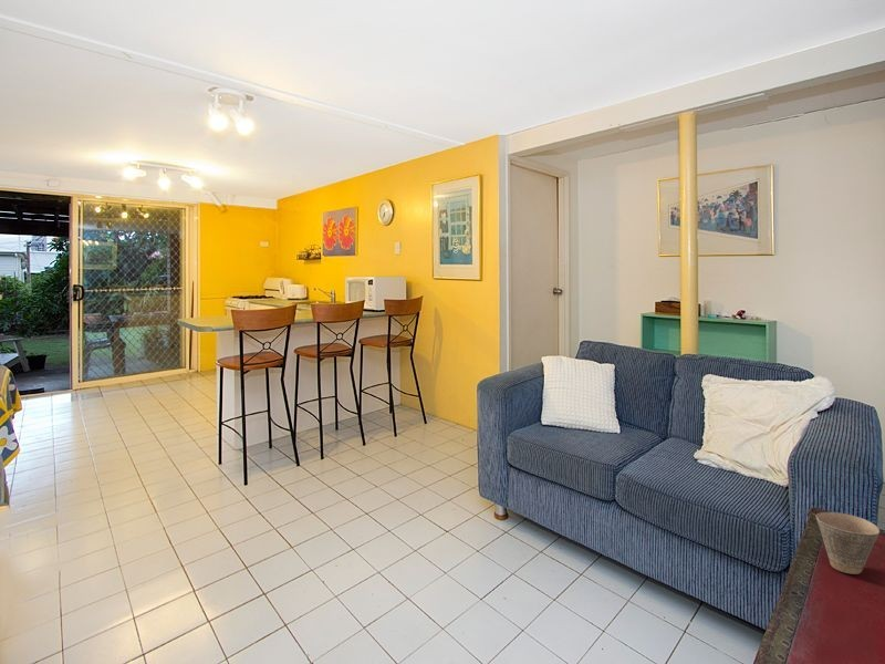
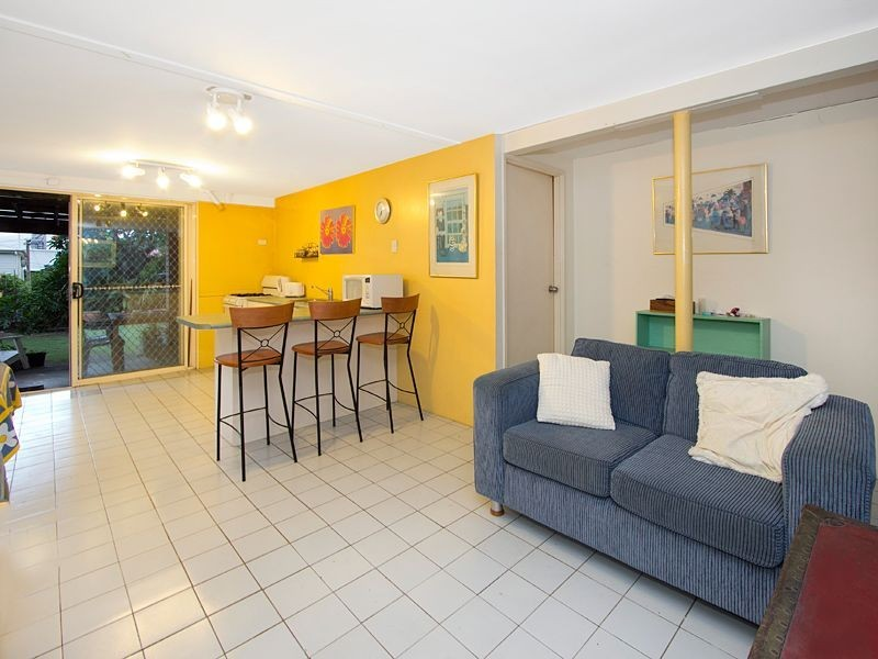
- cup [815,511,881,575]
